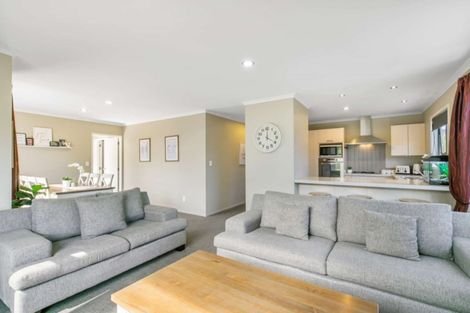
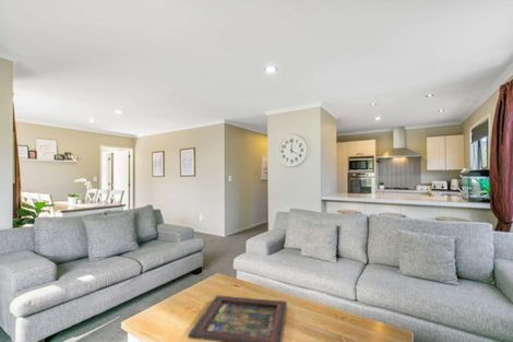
+ religious icon [187,294,288,342]
